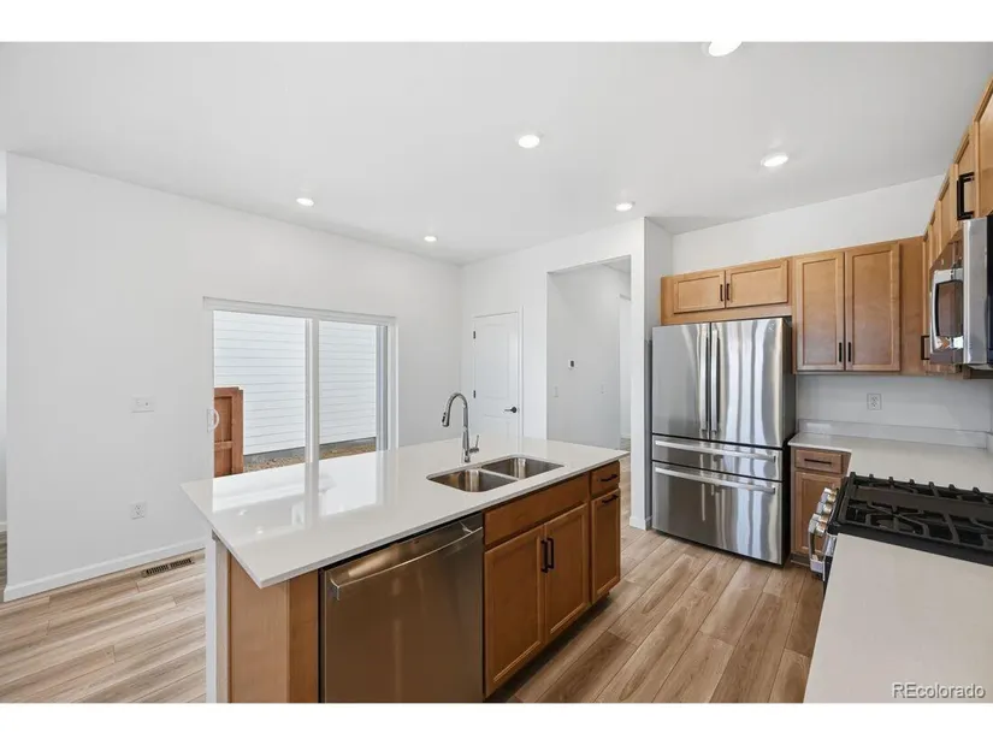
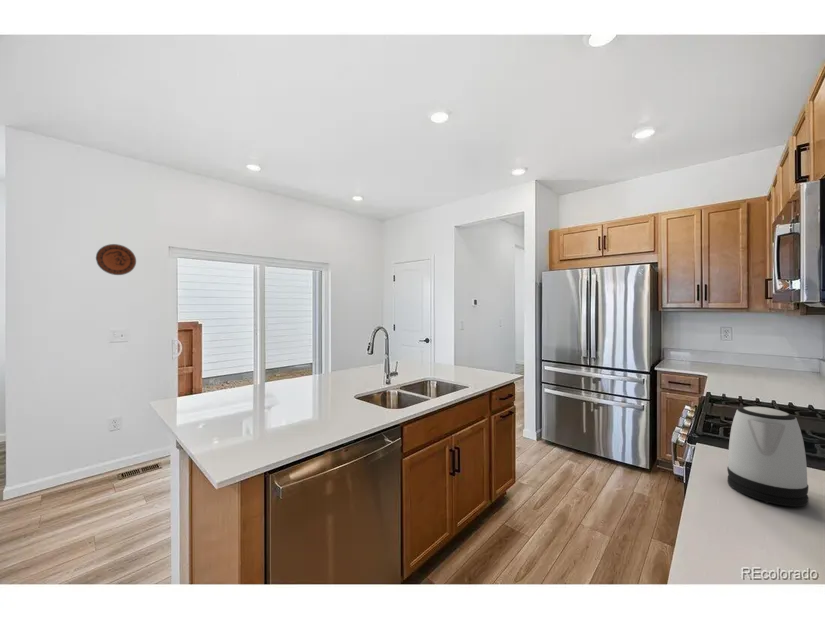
+ decorative plate [95,243,137,276]
+ kettle [726,405,810,508]
